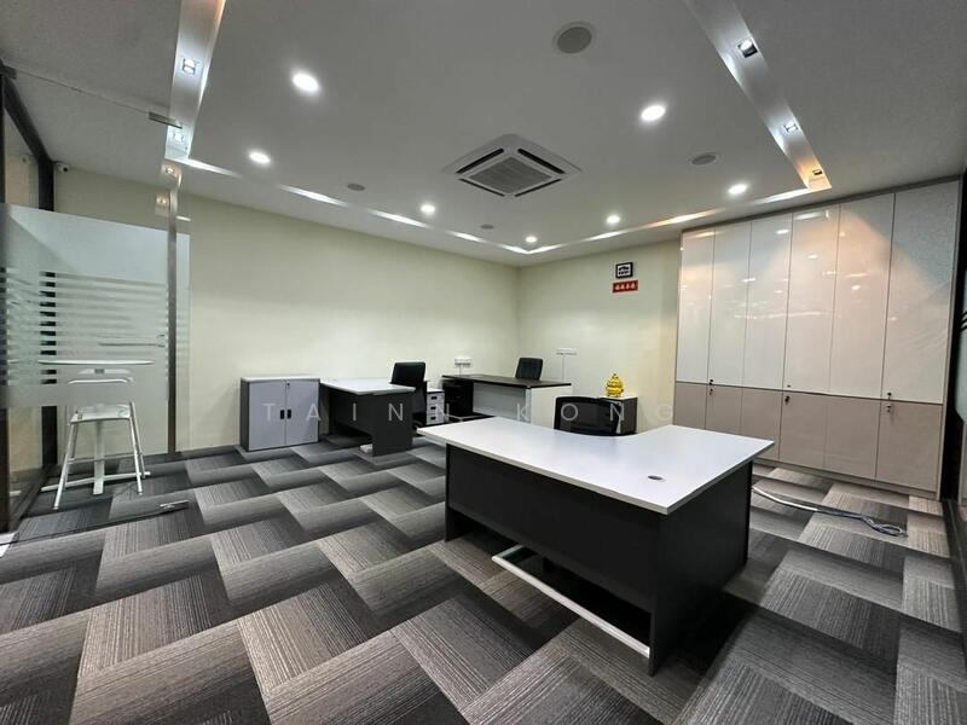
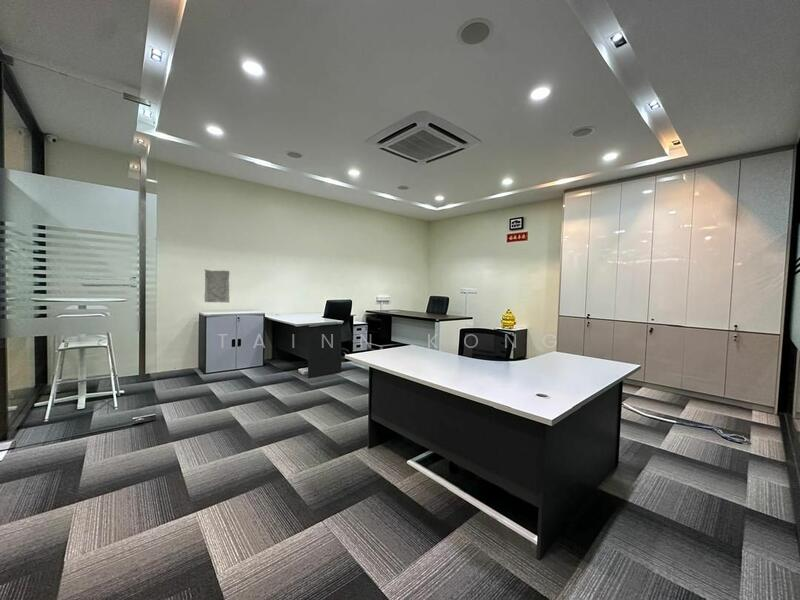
+ stone relief [203,269,231,303]
